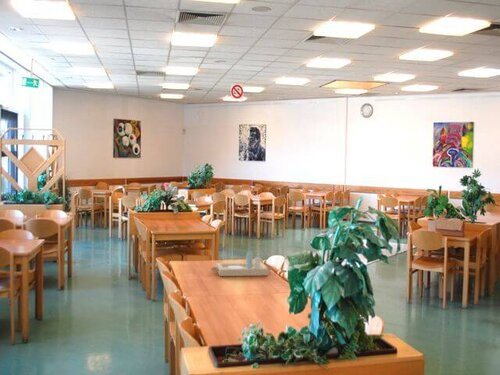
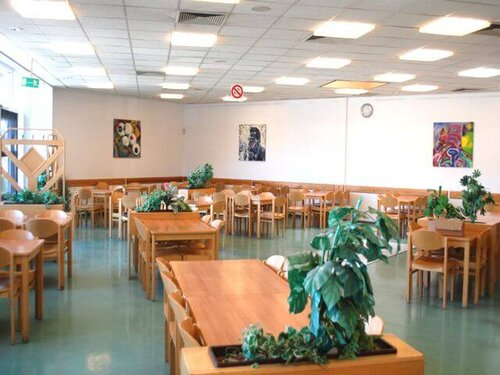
- serving tray [210,249,273,277]
